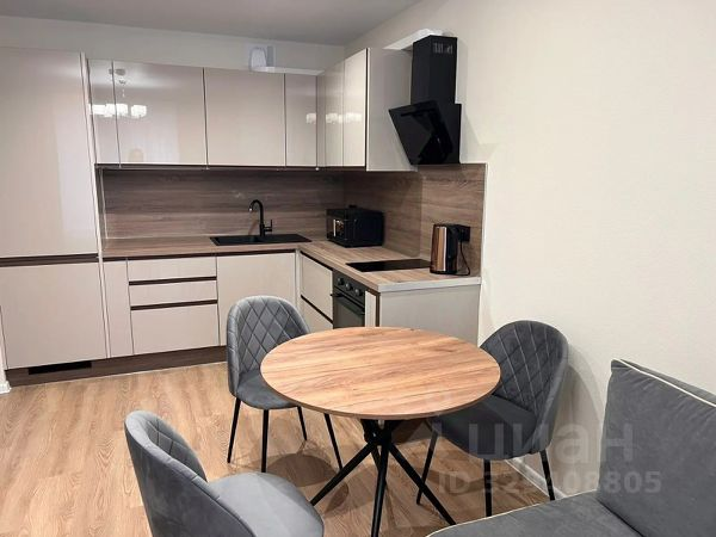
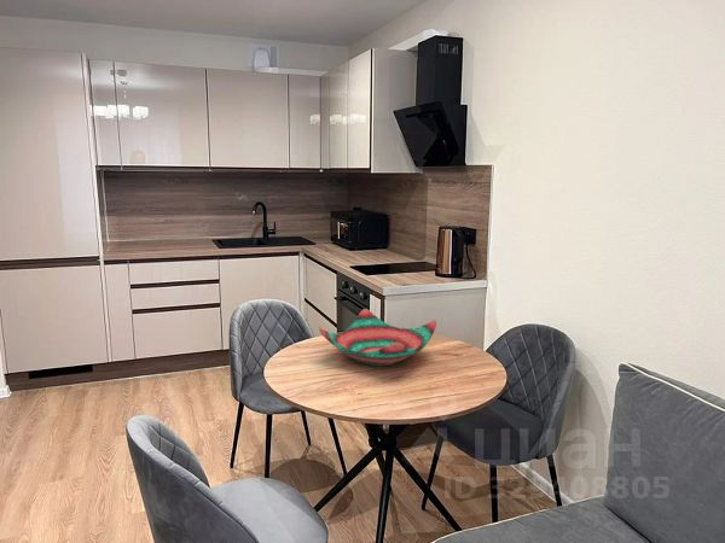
+ decorative bowl [318,308,437,367]
